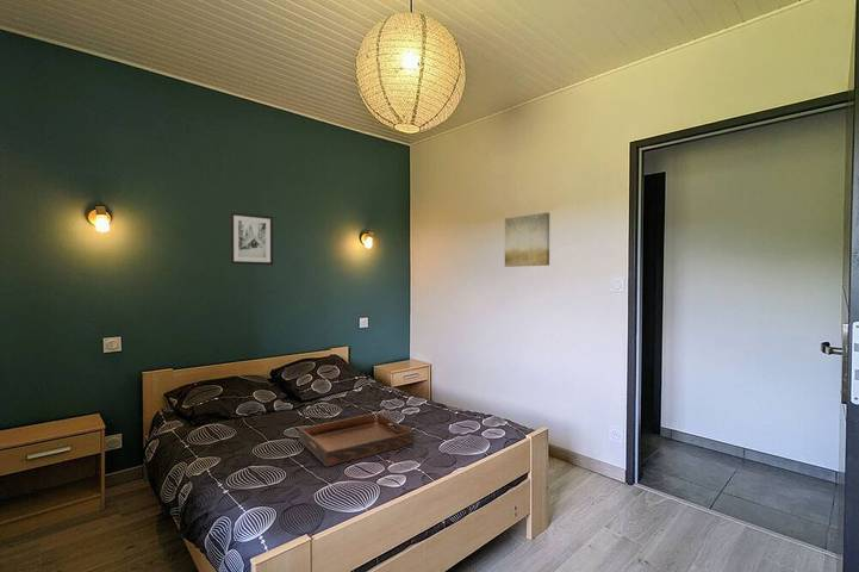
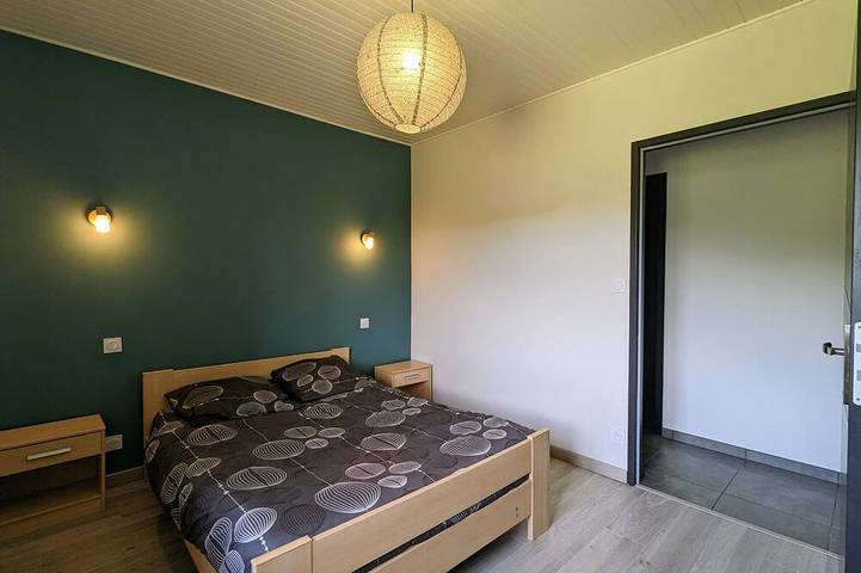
- serving tray [298,412,415,468]
- wall art [229,211,274,266]
- wall art [504,211,550,268]
